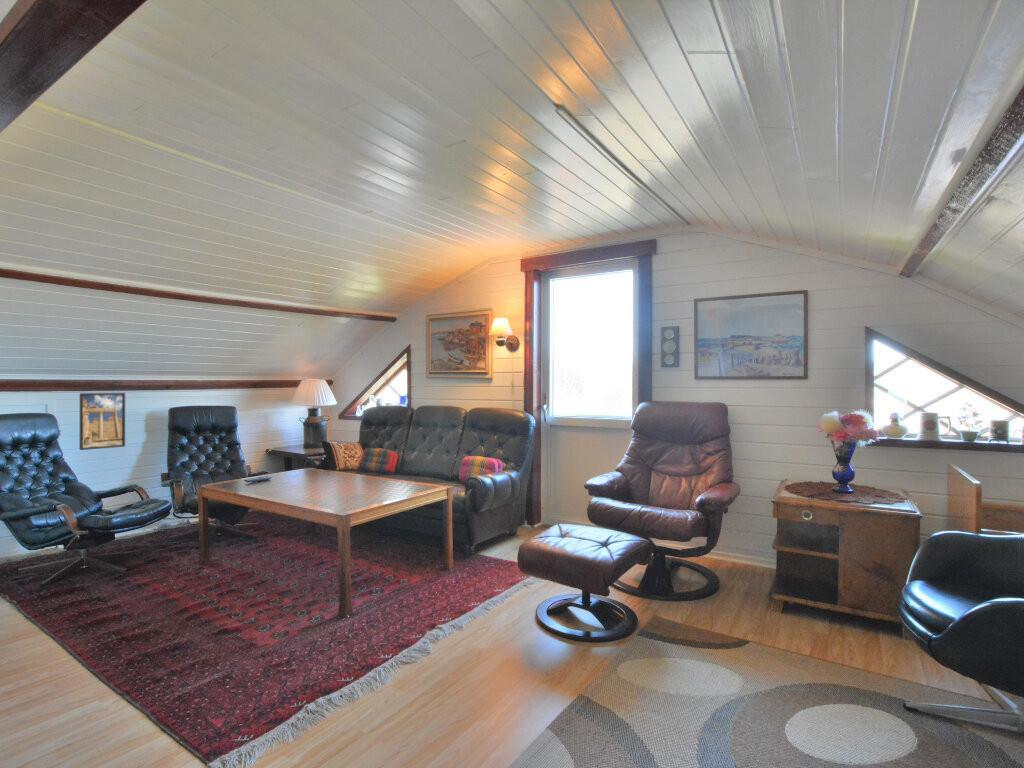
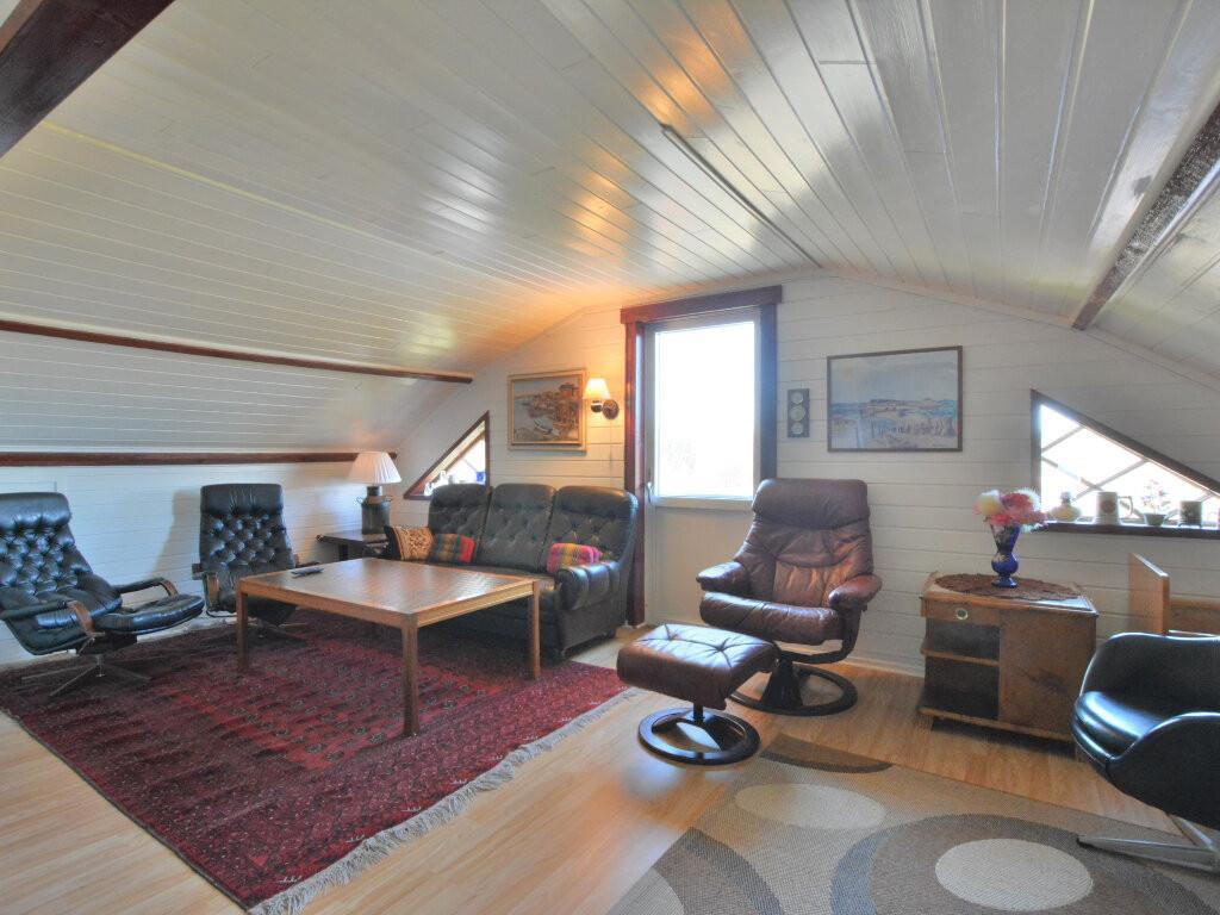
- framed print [79,392,126,451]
